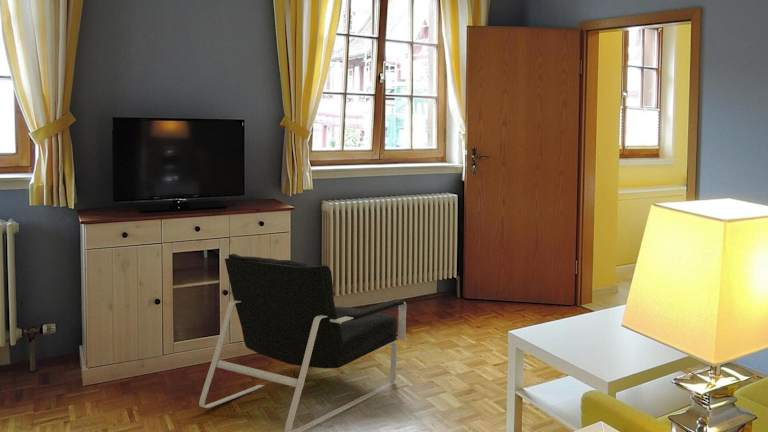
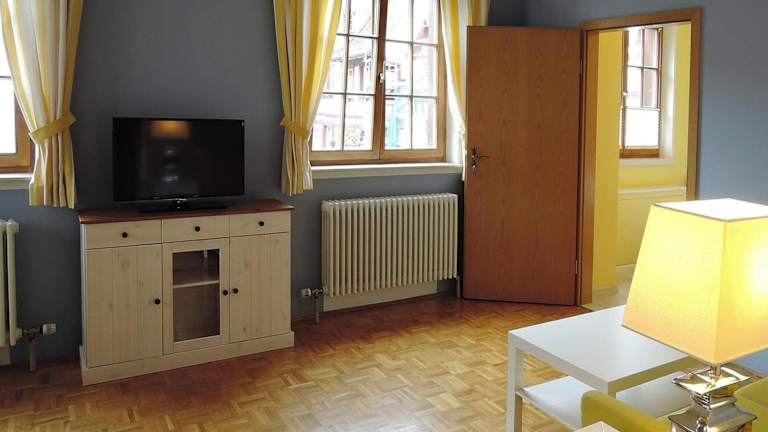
- armchair [198,253,408,432]
